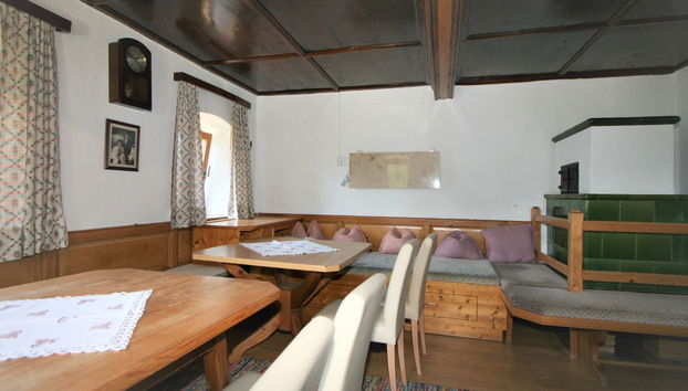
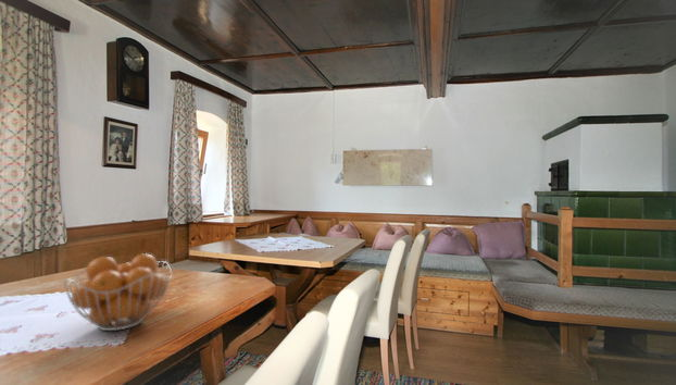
+ fruit basket [63,252,173,332]
